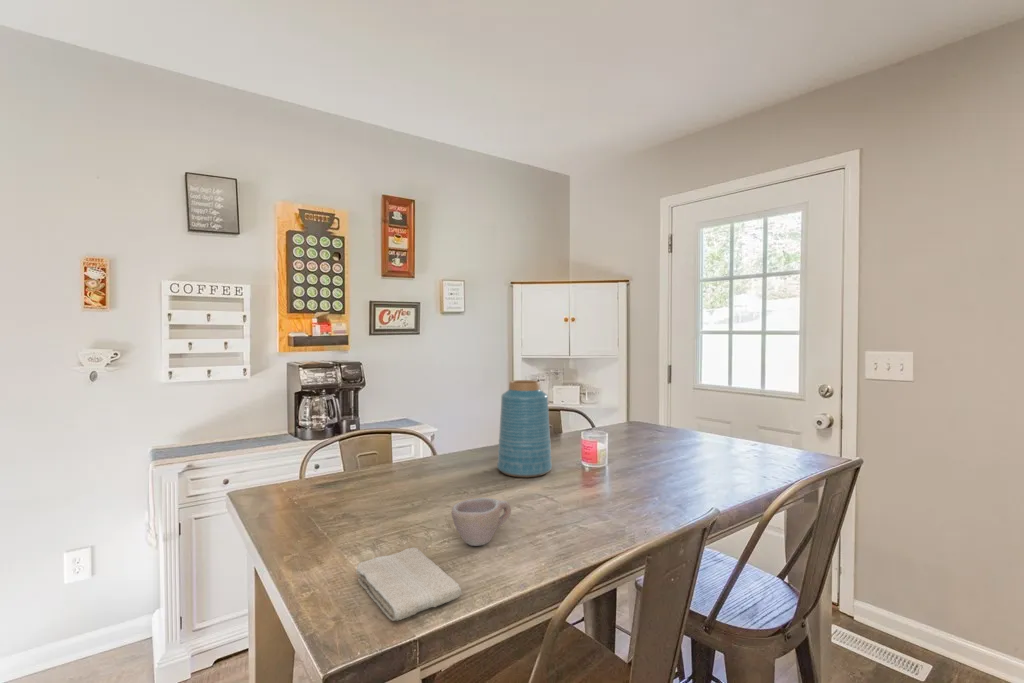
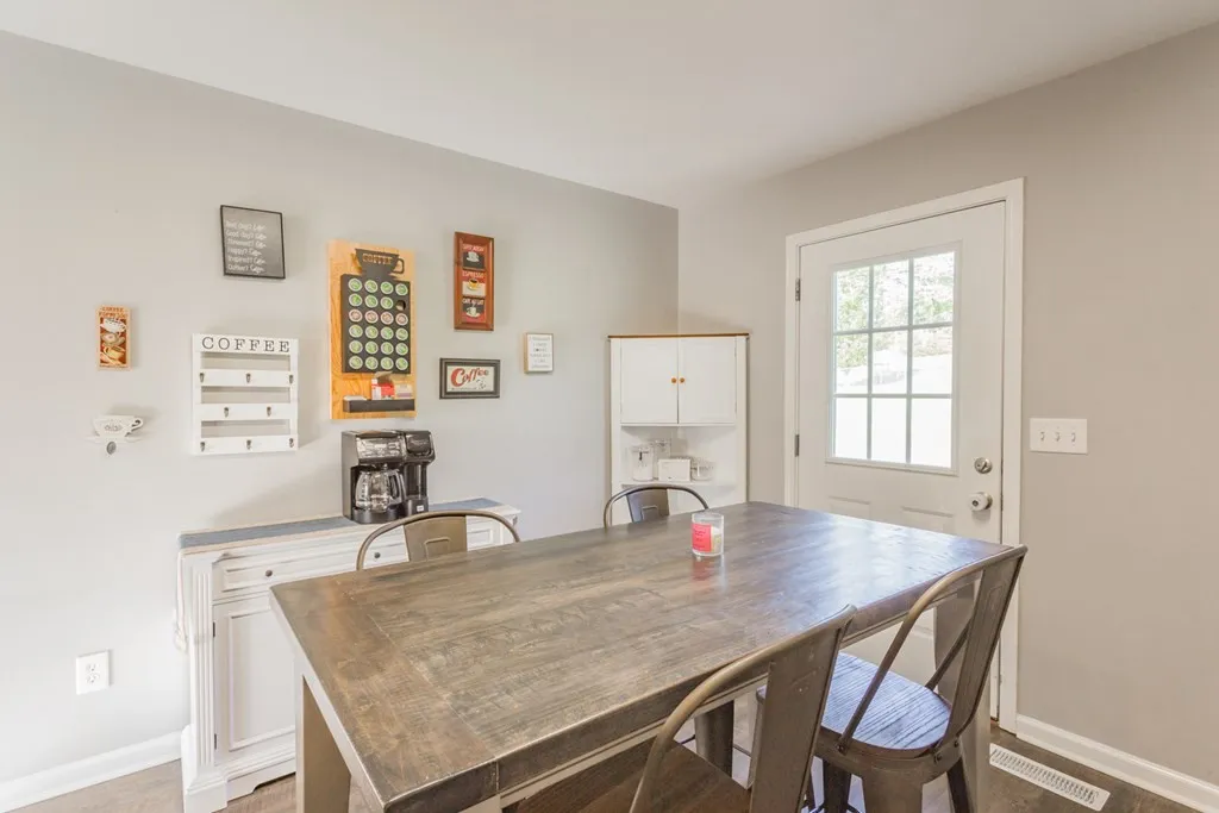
- cup [451,497,512,547]
- washcloth [355,547,463,622]
- vase [496,379,553,478]
